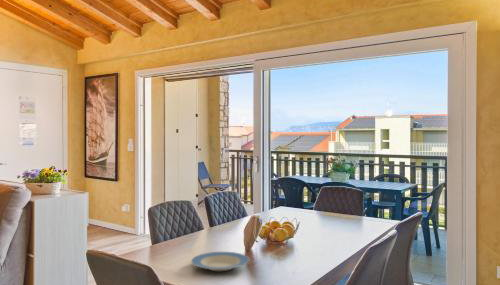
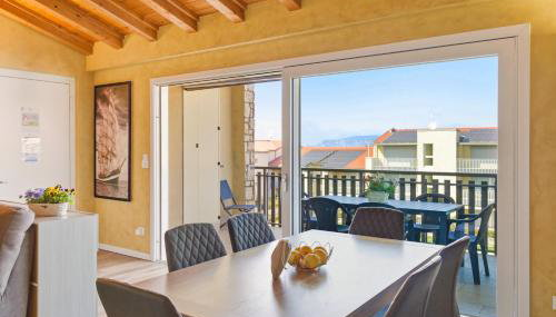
- plate [190,251,250,272]
